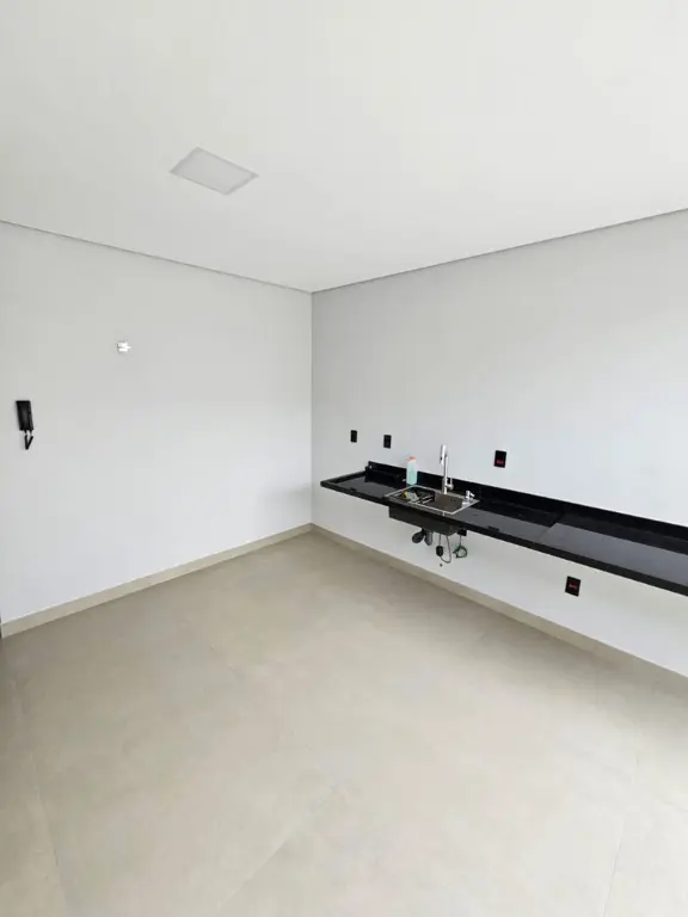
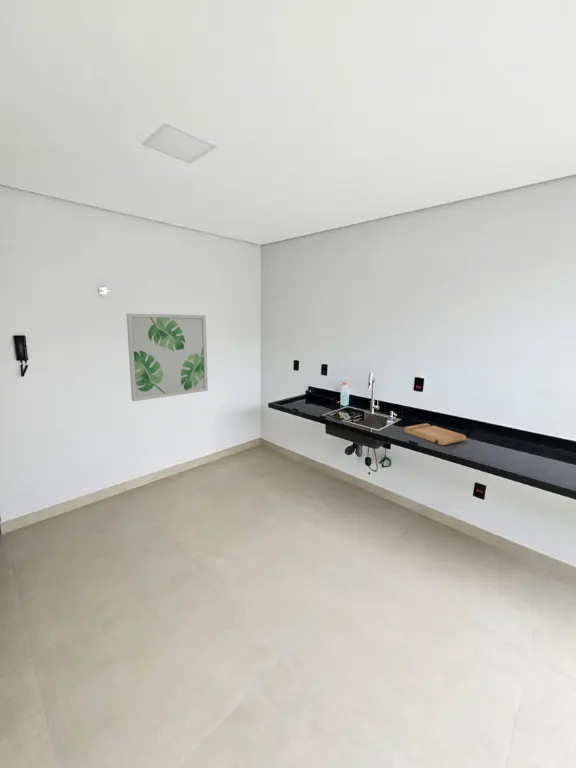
+ wall art [125,312,209,402]
+ cutting board [403,422,467,446]
